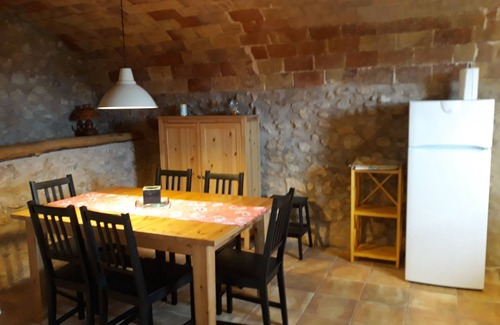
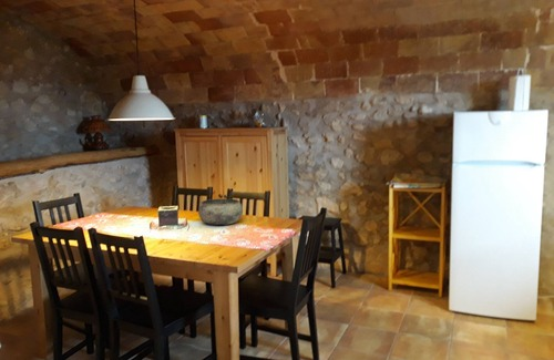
+ bowl [197,198,244,226]
